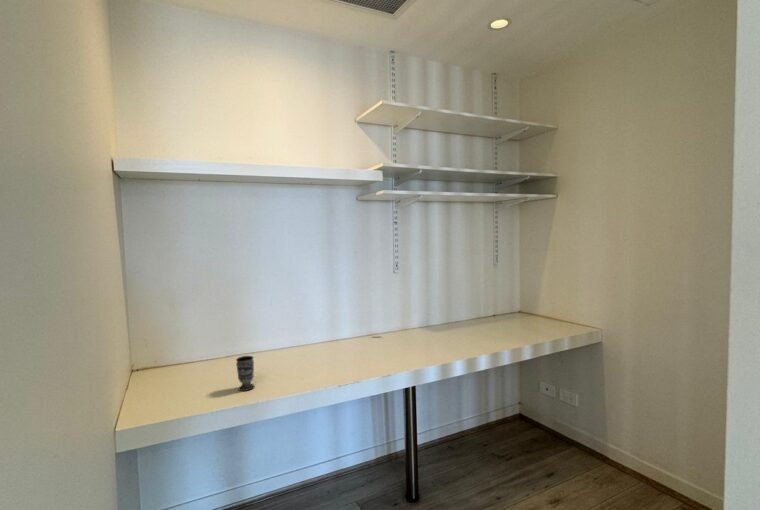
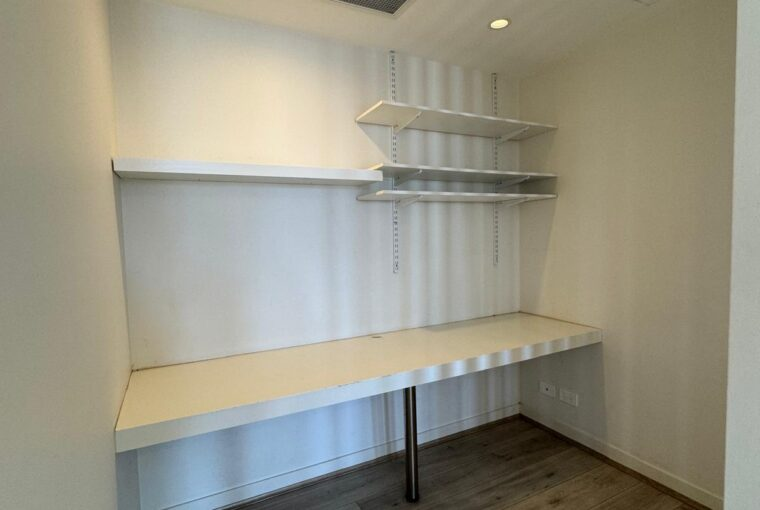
- cup [235,355,256,392]
